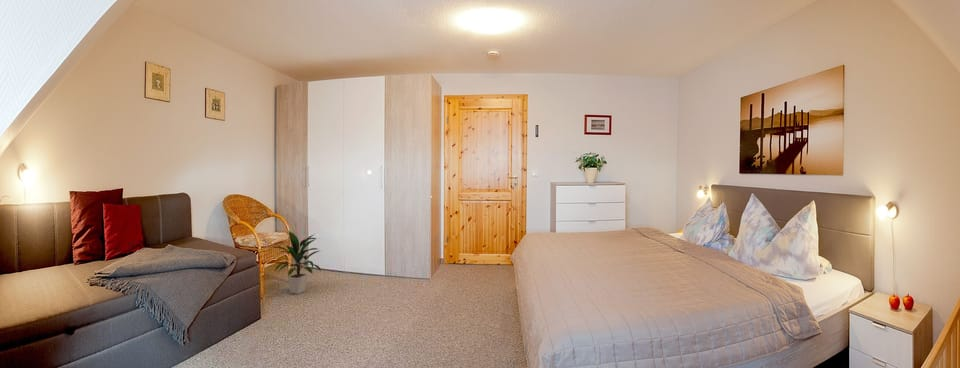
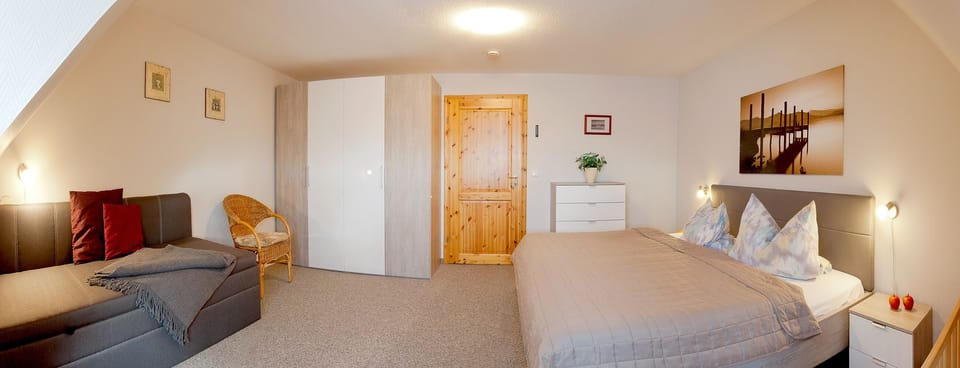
- indoor plant [267,229,322,295]
